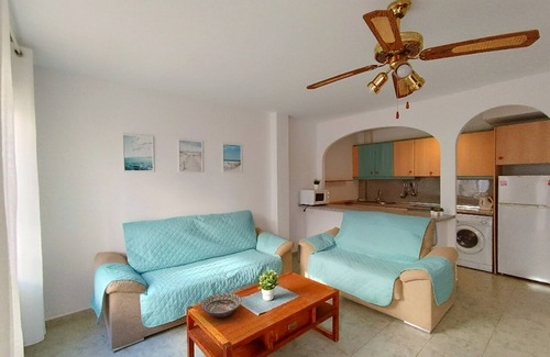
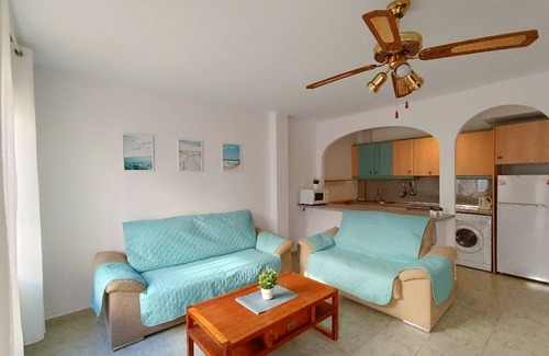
- decorative bowl [199,292,243,319]
